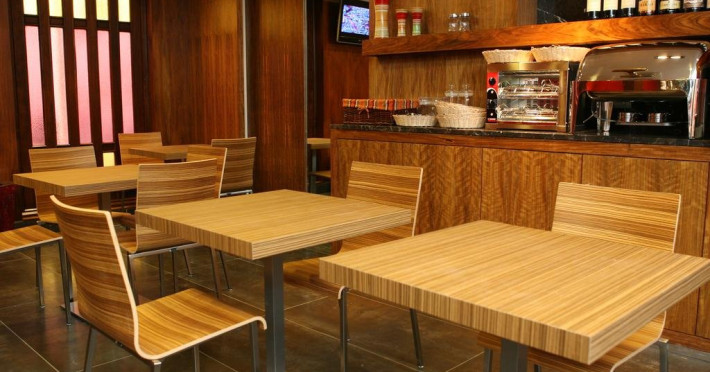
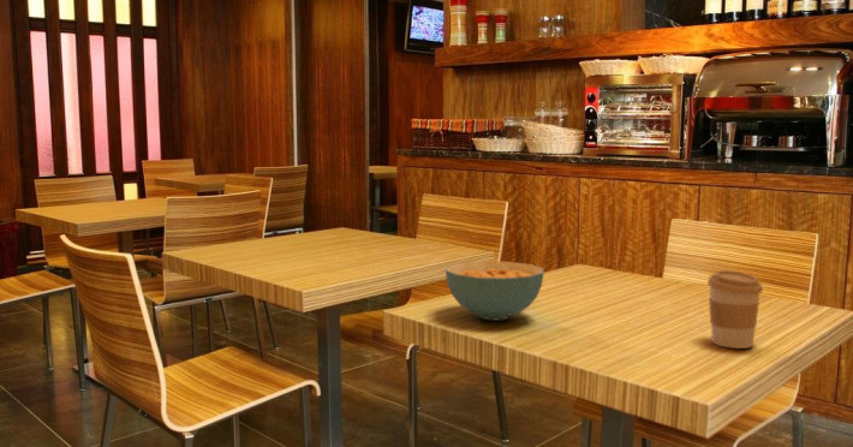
+ cereal bowl [445,260,545,322]
+ coffee cup [706,269,764,350]
